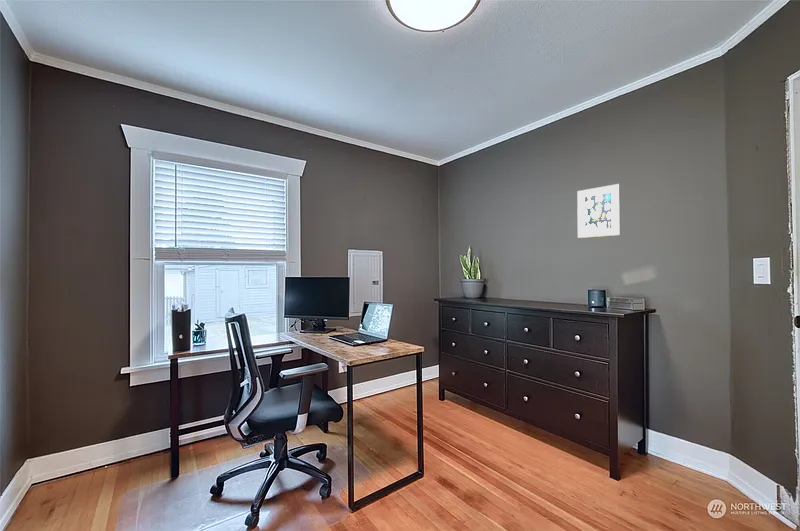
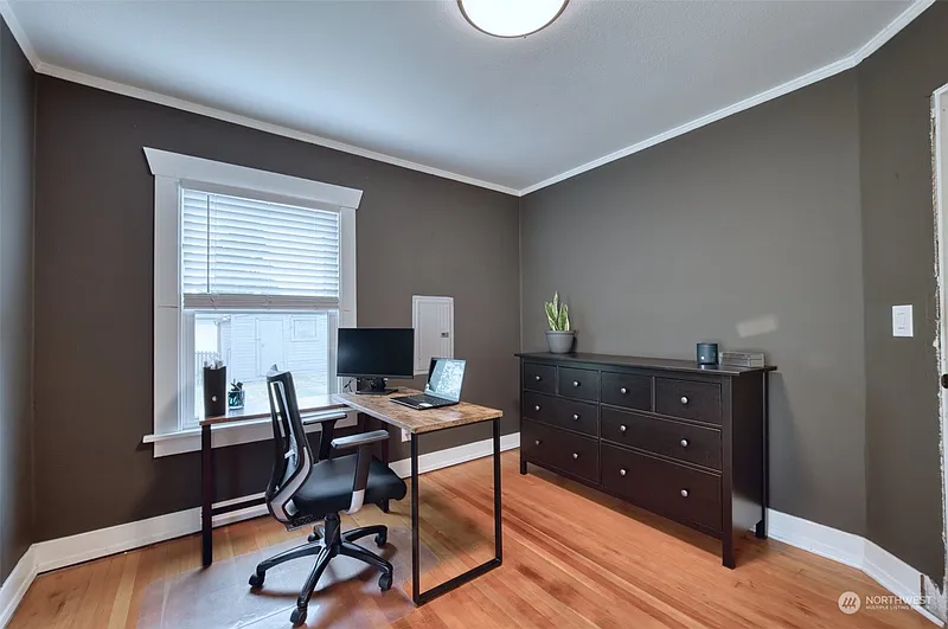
- wall art [576,183,621,239]
